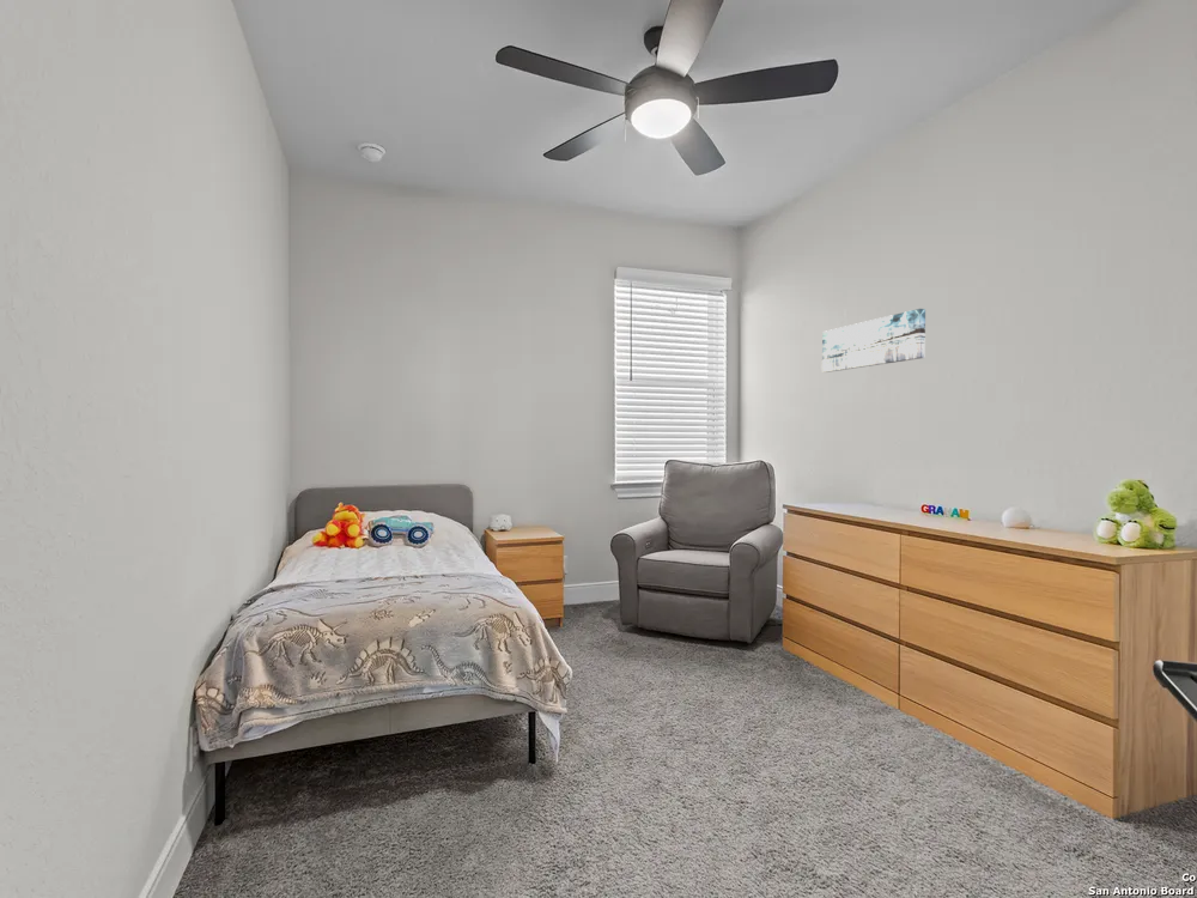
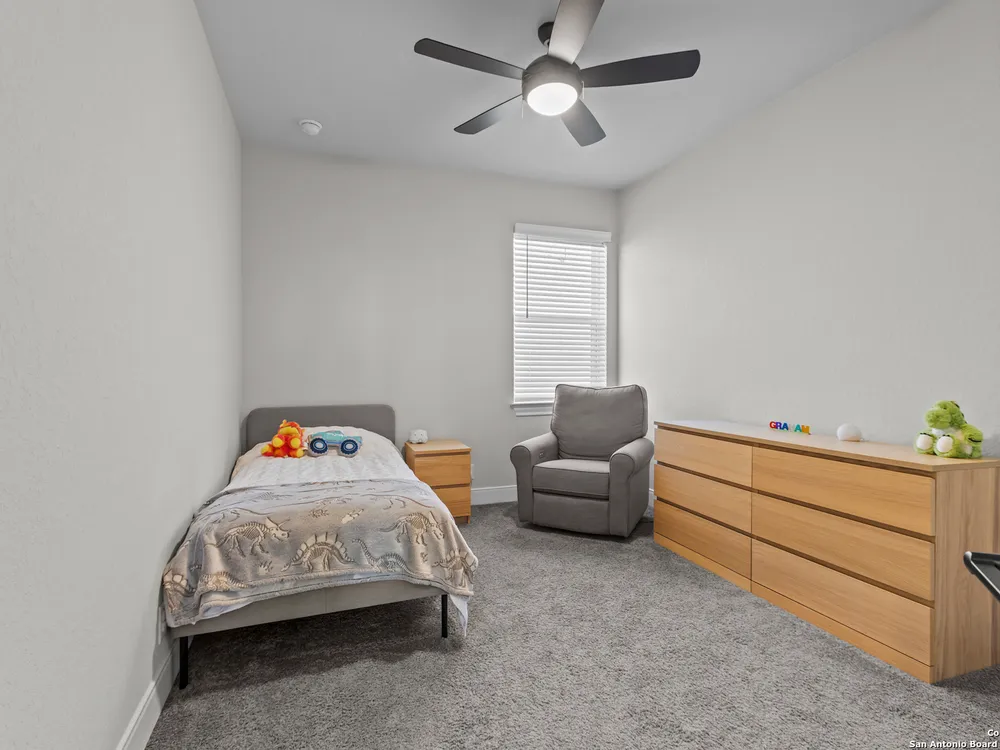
- wall art [821,308,926,374]
